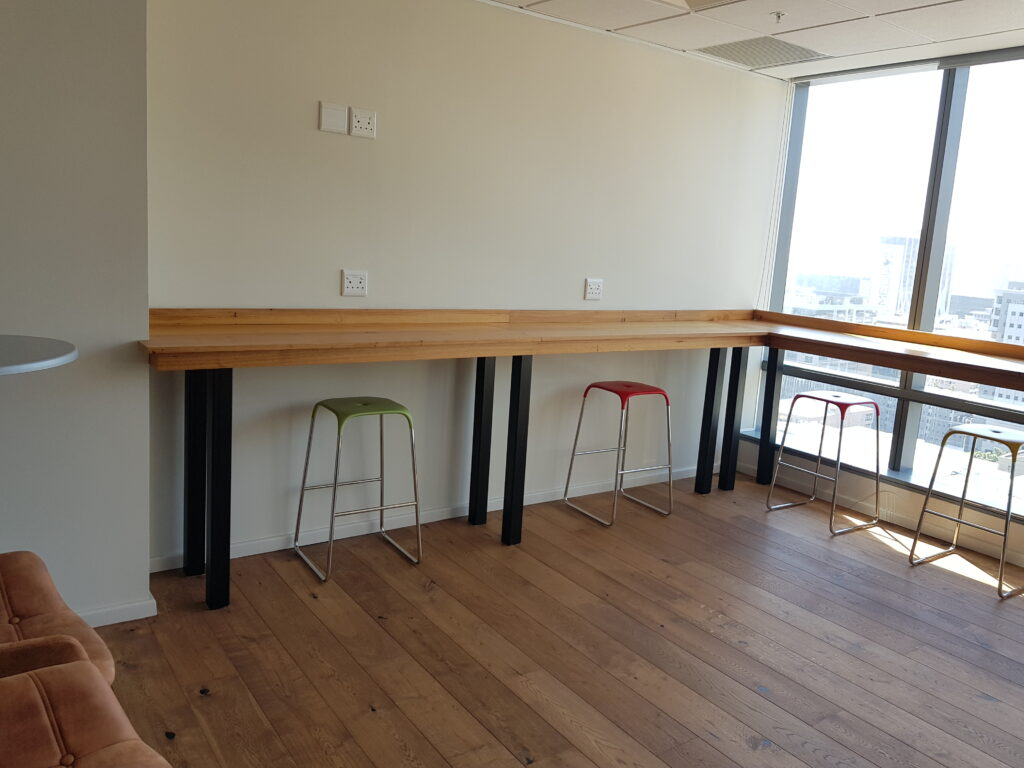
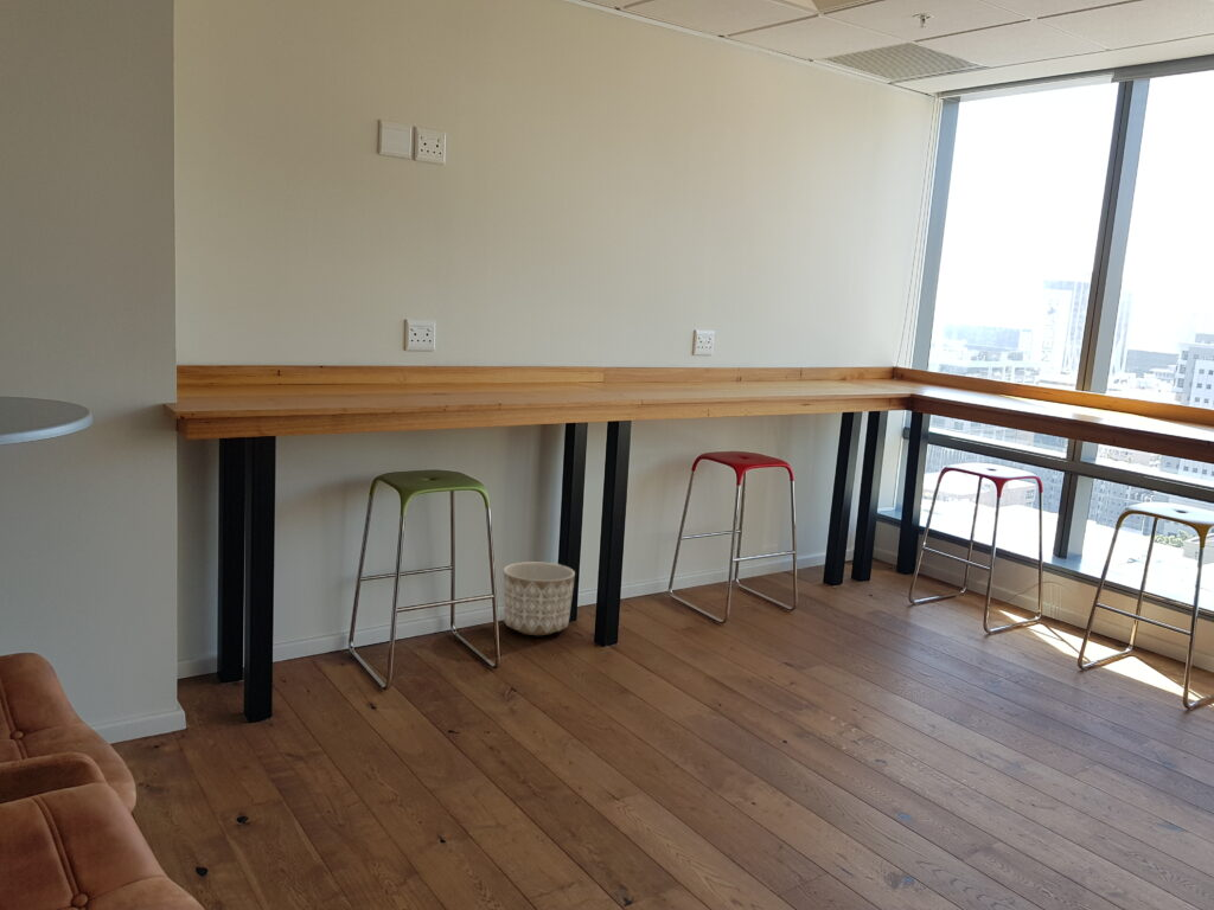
+ planter [503,560,576,636]
